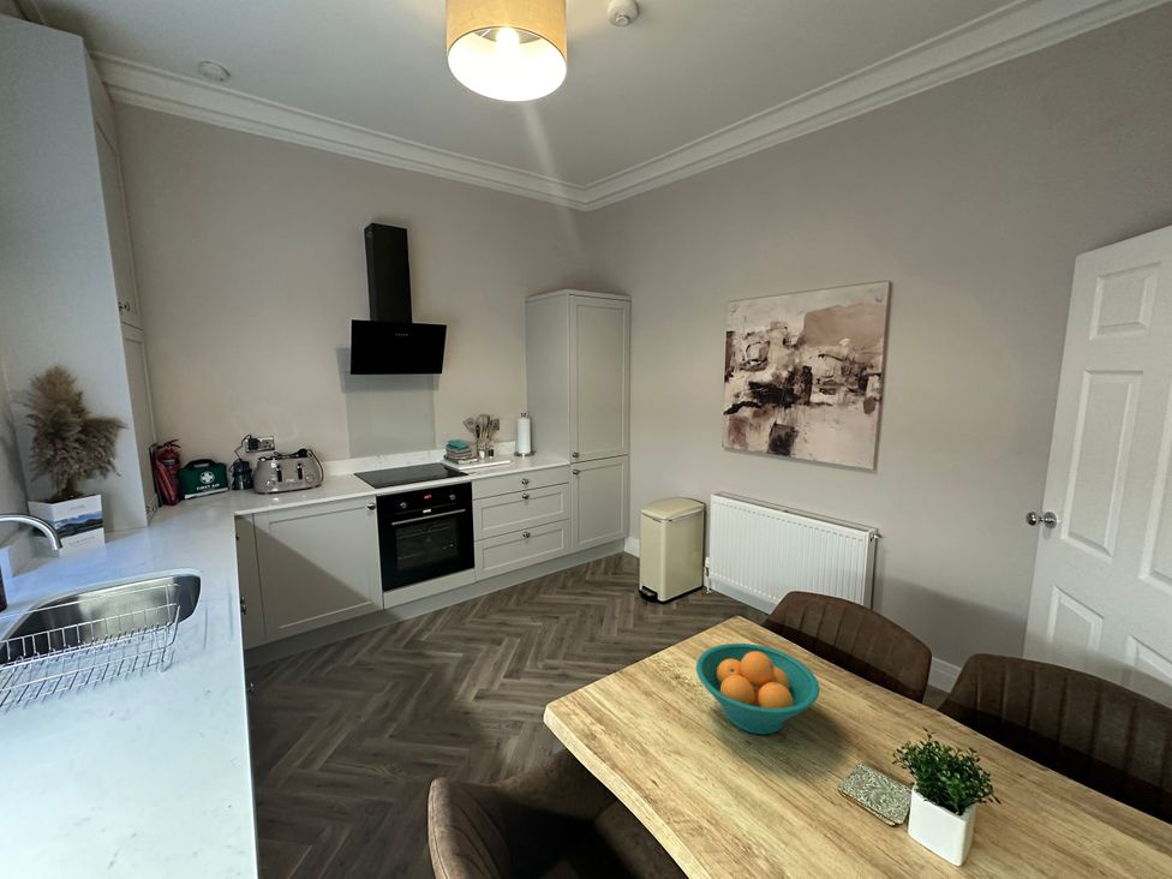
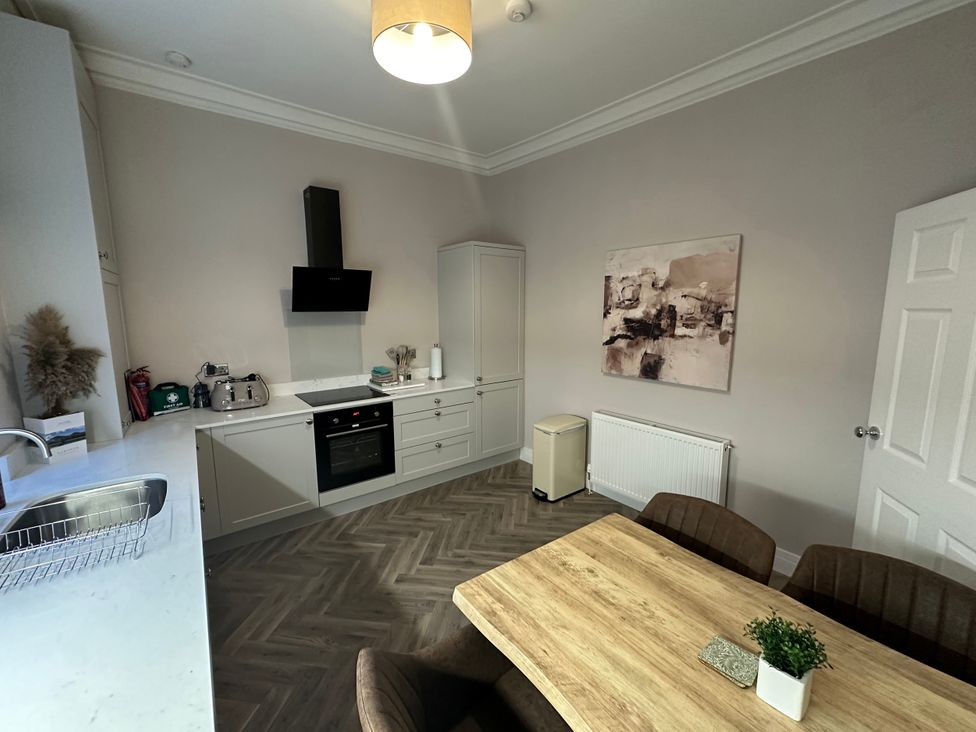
- fruit bowl [695,642,820,735]
